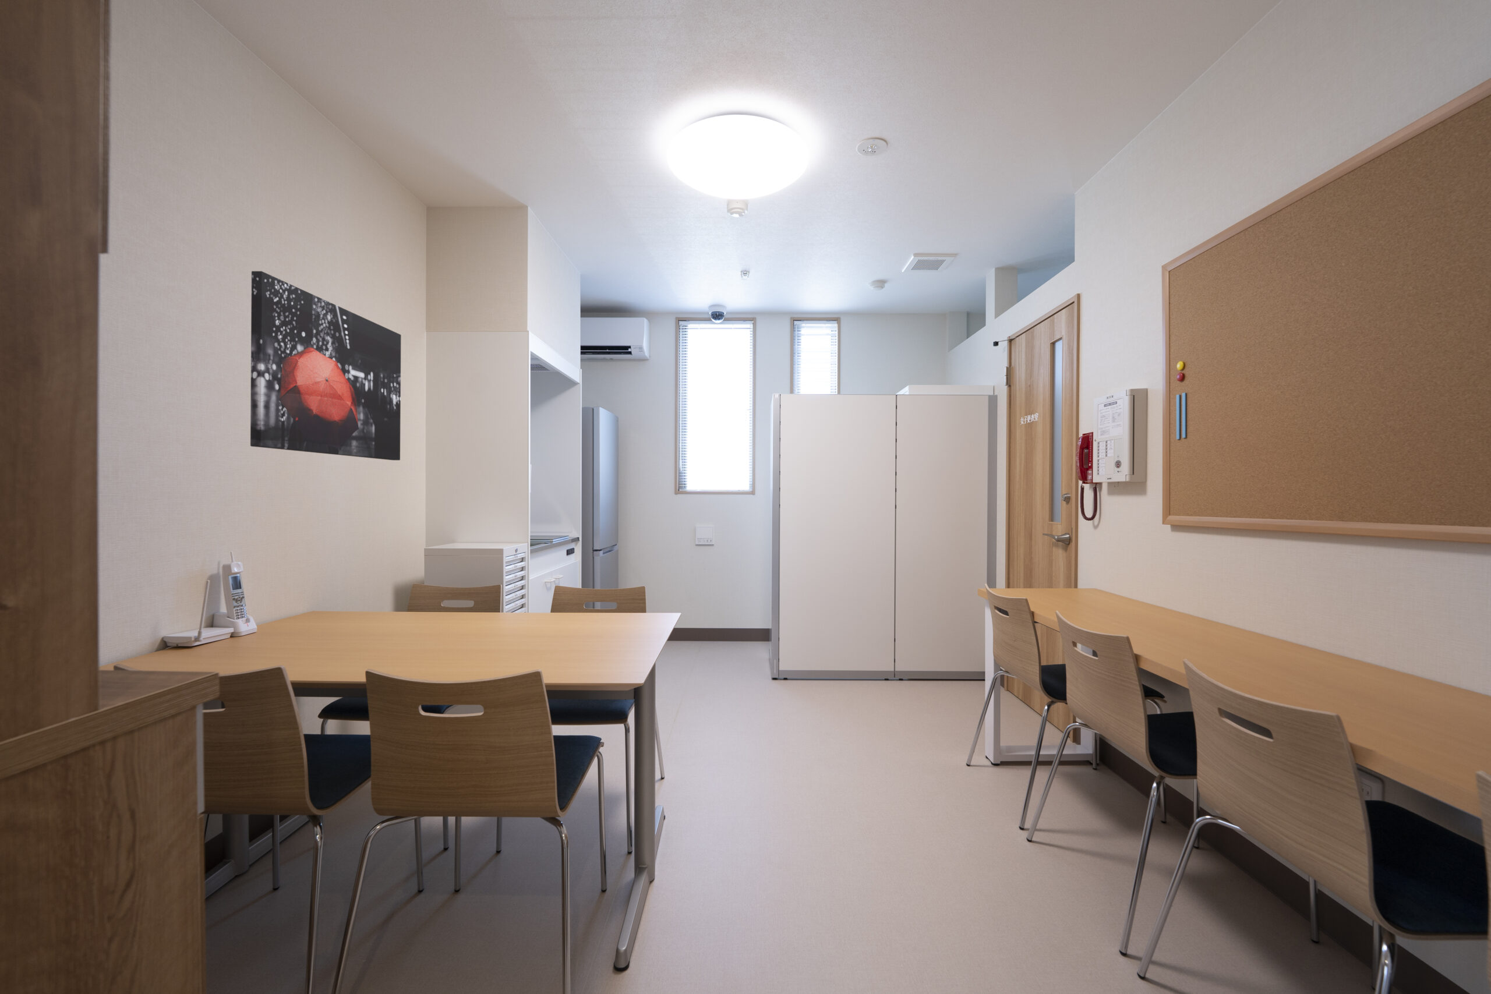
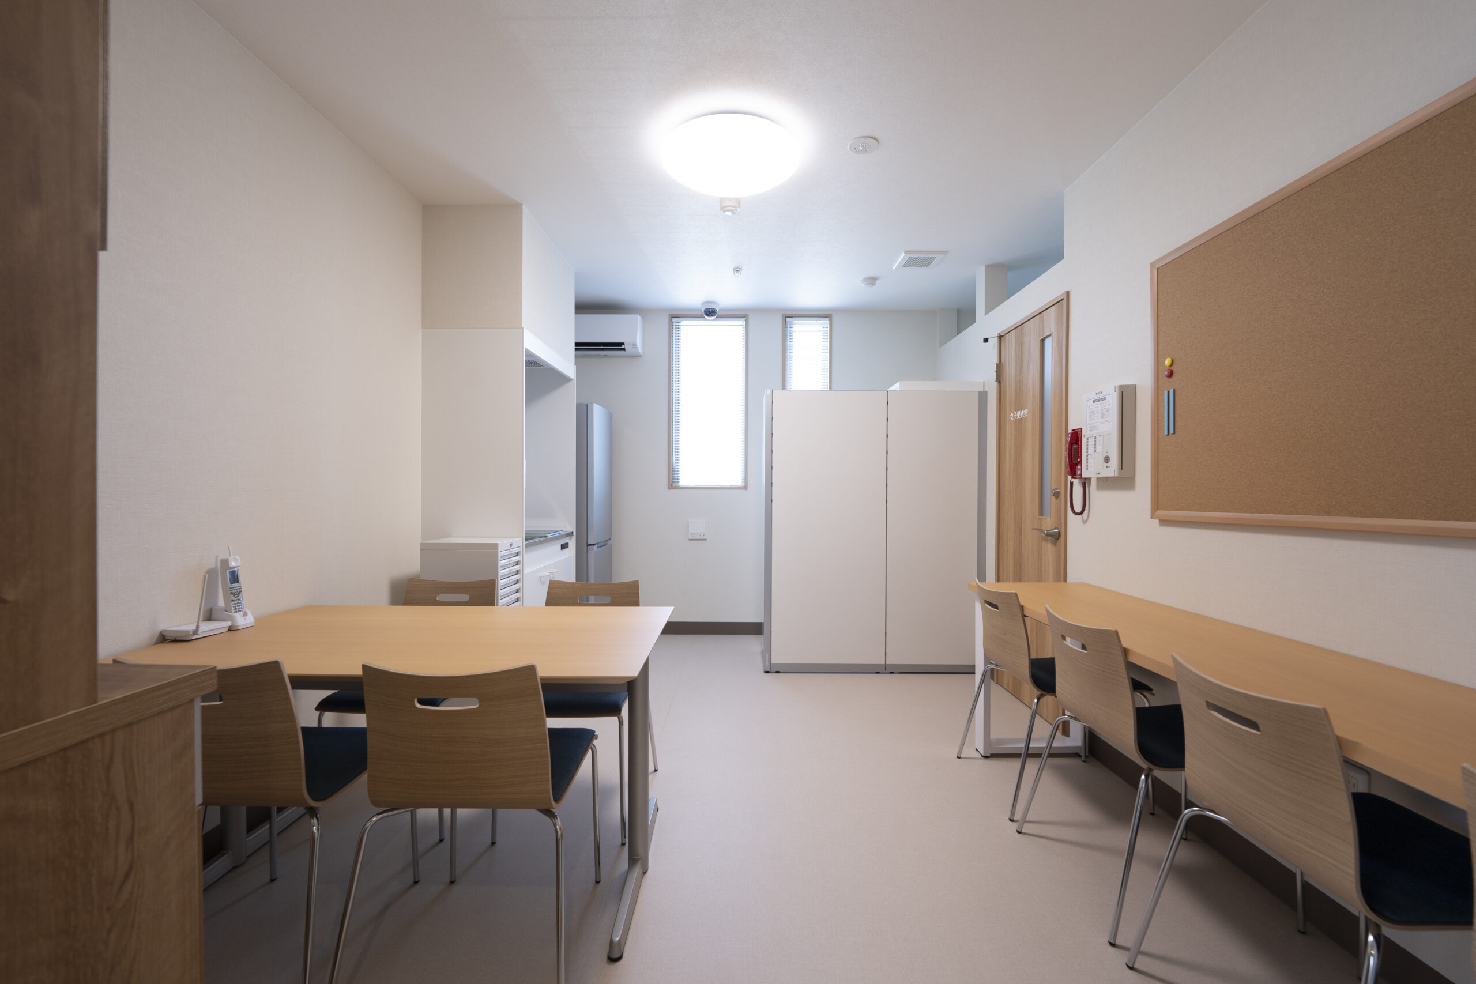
- wall art [250,271,402,460]
